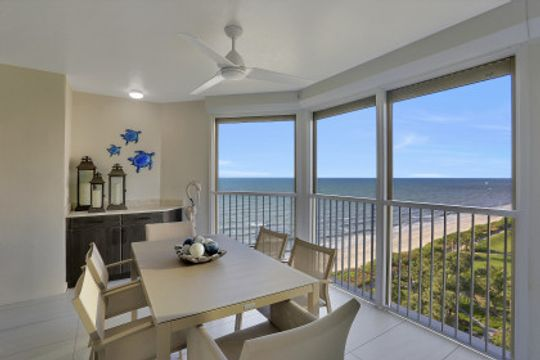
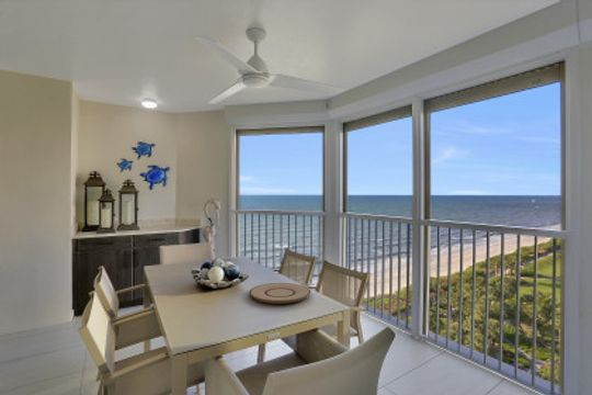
+ plate [248,282,311,305]
